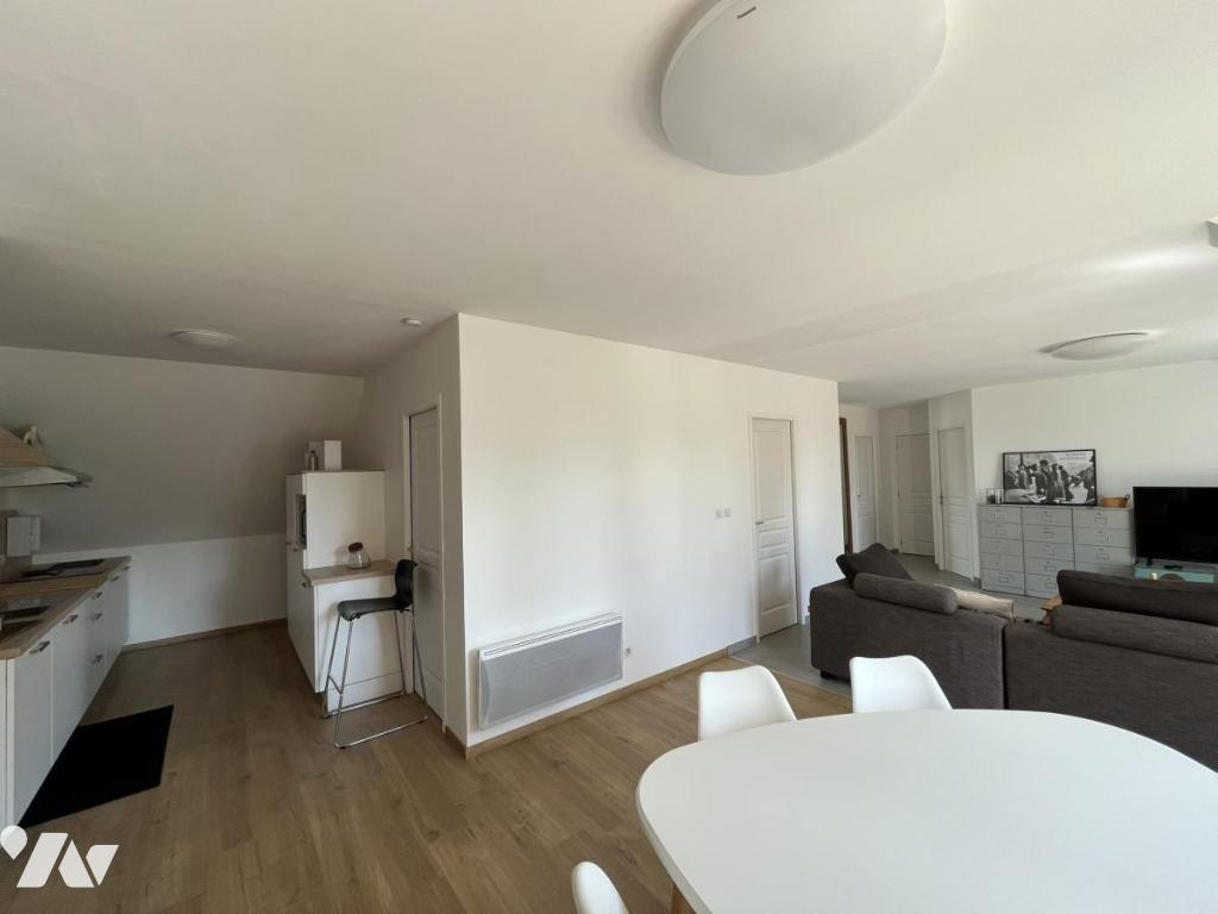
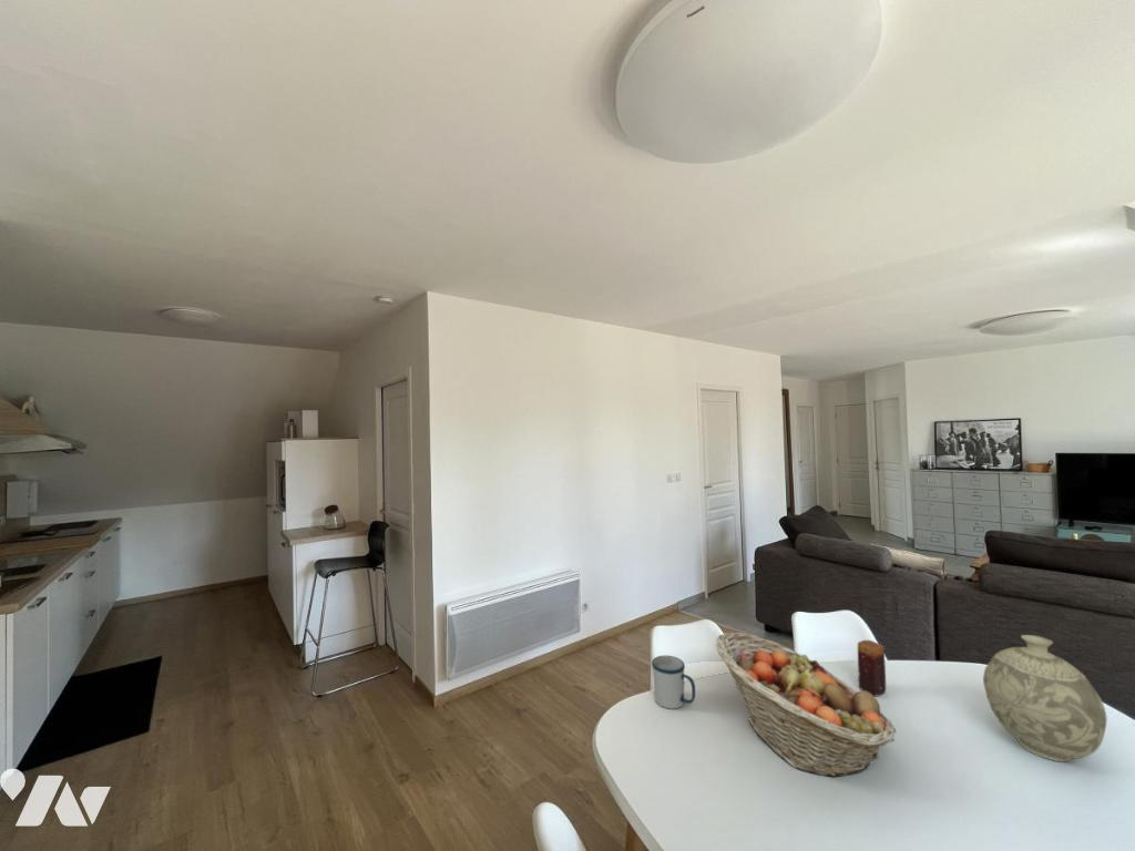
+ candle [857,639,887,697]
+ mug [651,655,696,710]
+ decorative vase [982,634,1108,762]
+ fruit basket [715,632,897,778]
